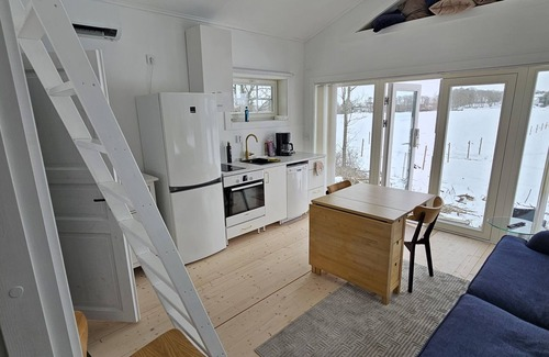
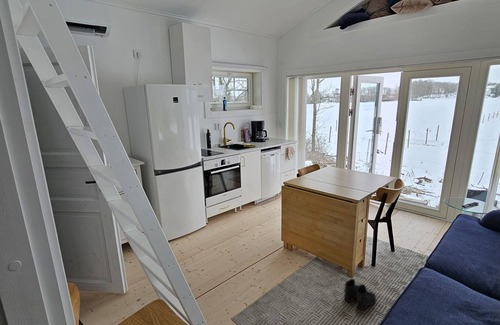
+ boots [343,278,377,311]
